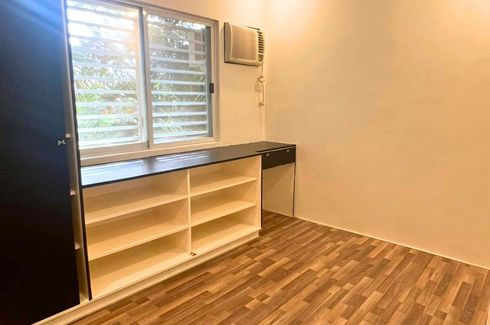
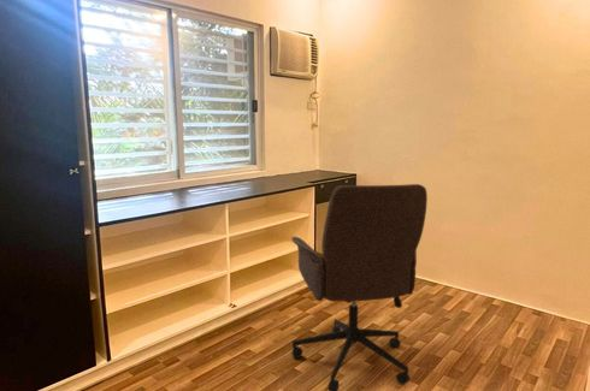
+ office chair [290,183,429,391]
